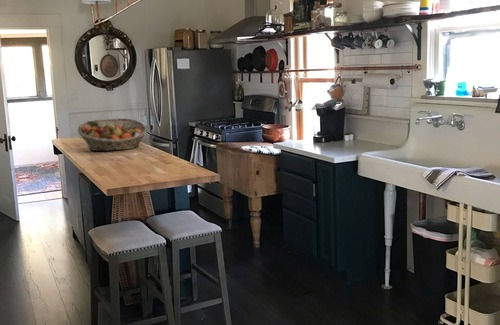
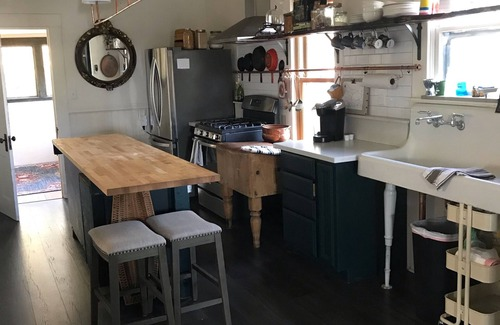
- fruit basket [77,117,149,152]
